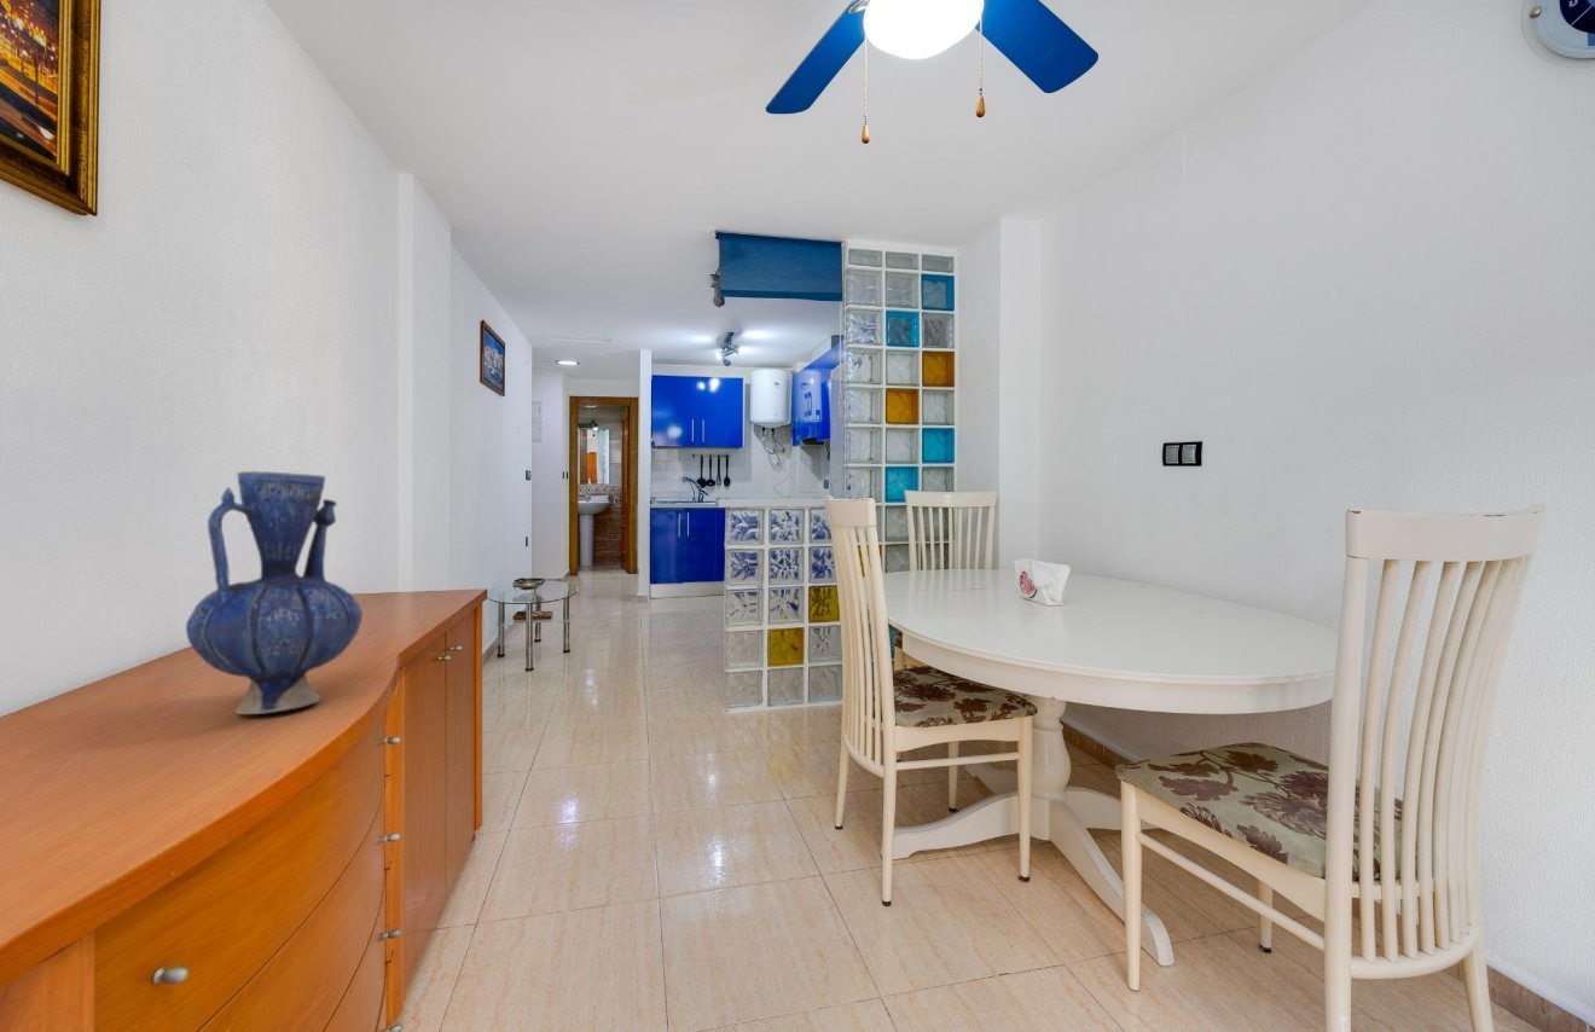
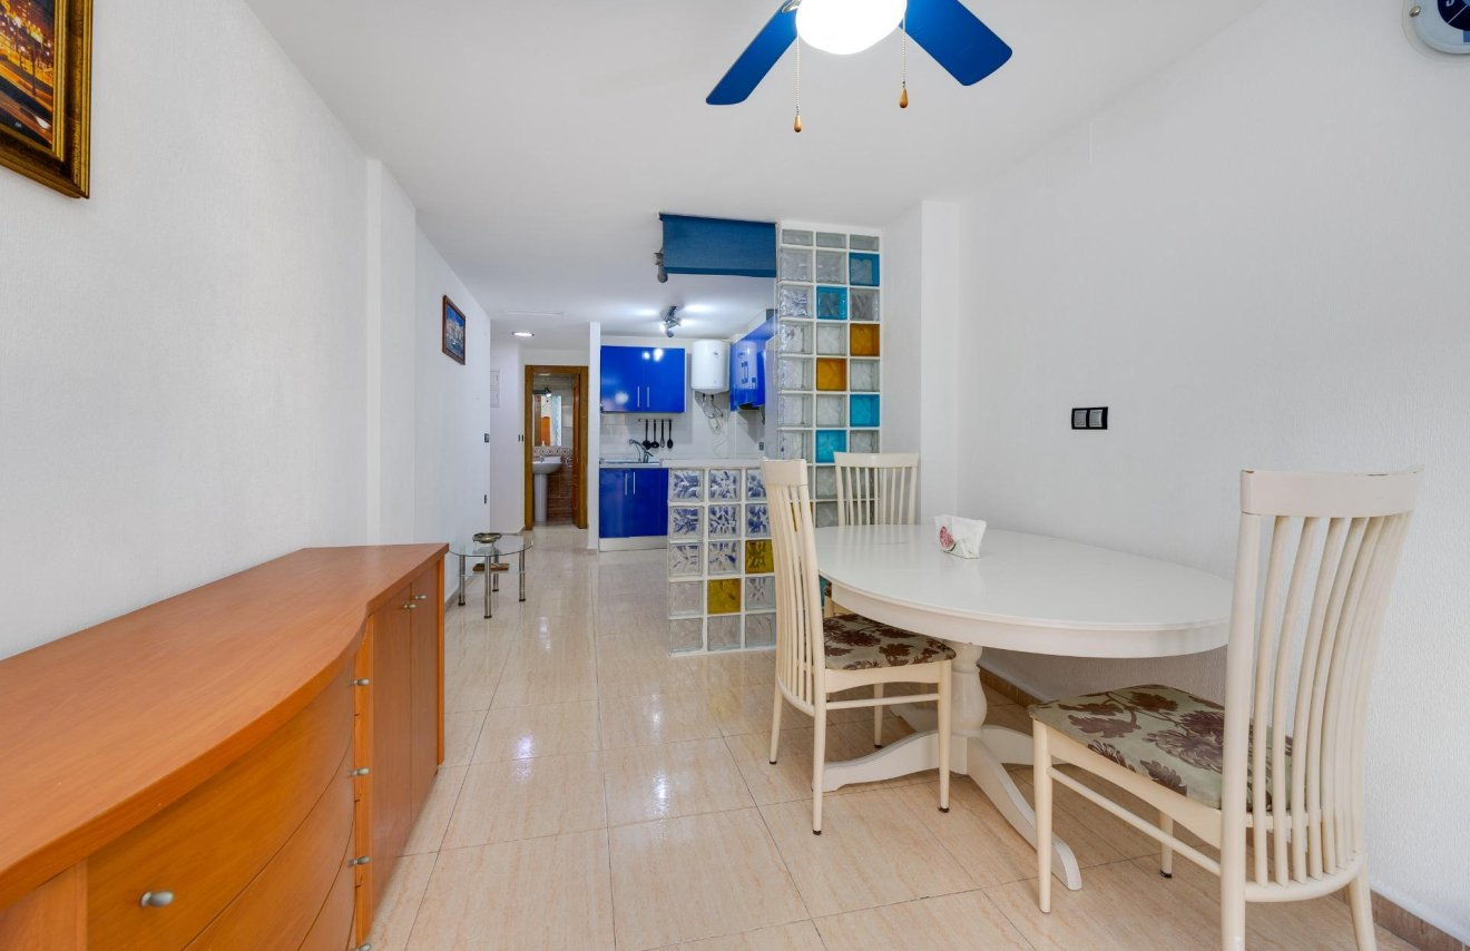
- vase [185,470,364,715]
